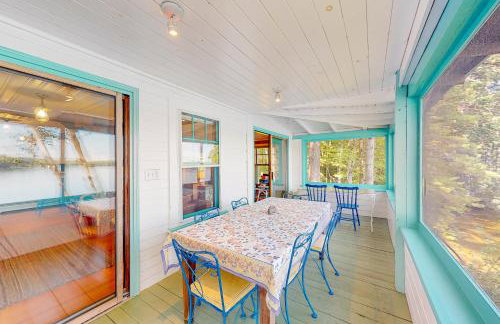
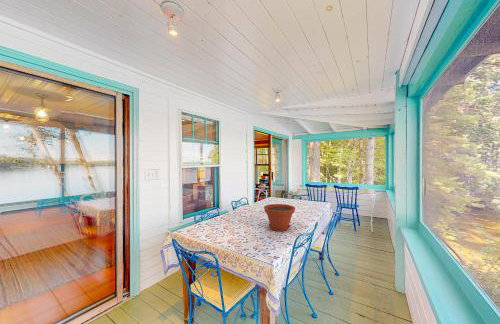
+ plant pot [263,203,296,232]
